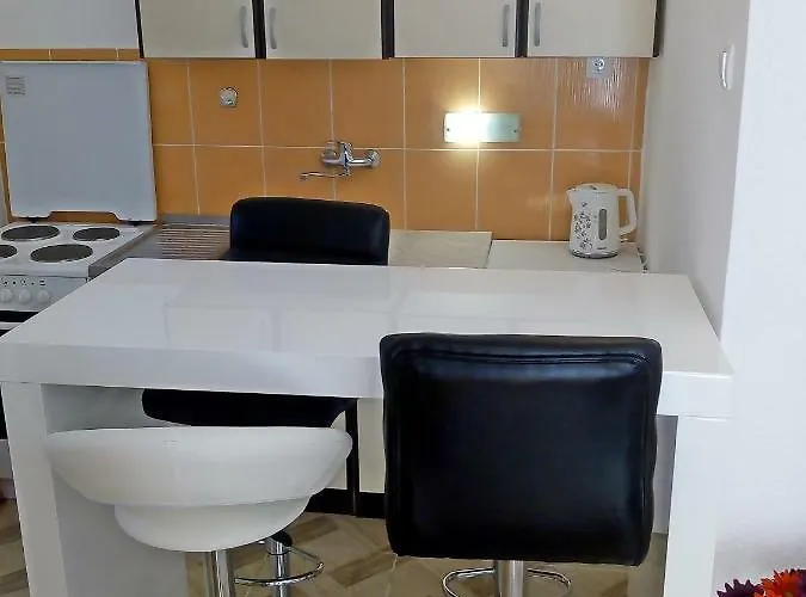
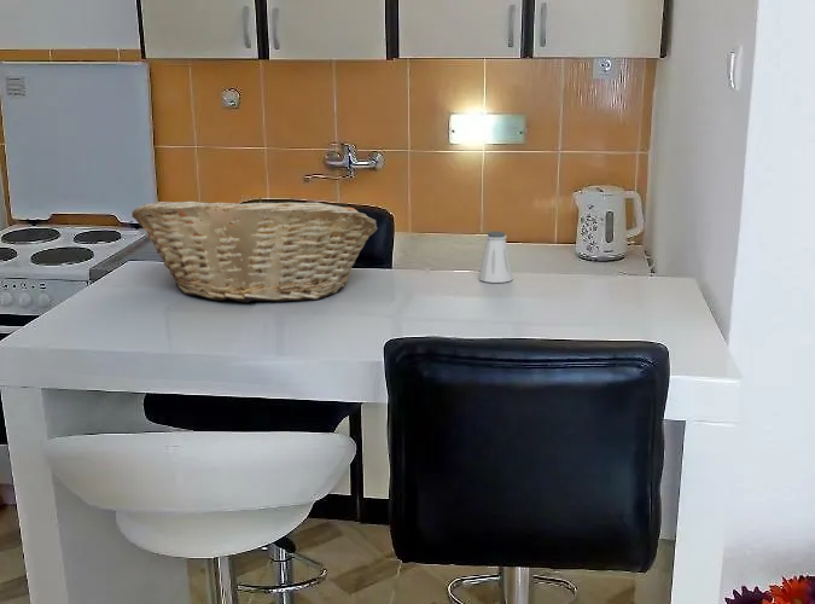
+ fruit basket [130,197,379,303]
+ saltshaker [478,230,513,284]
